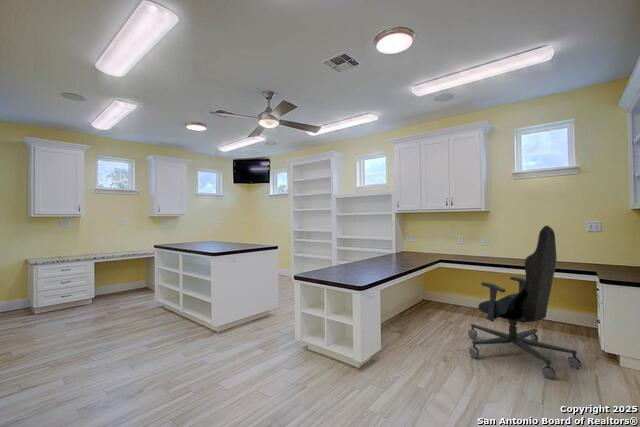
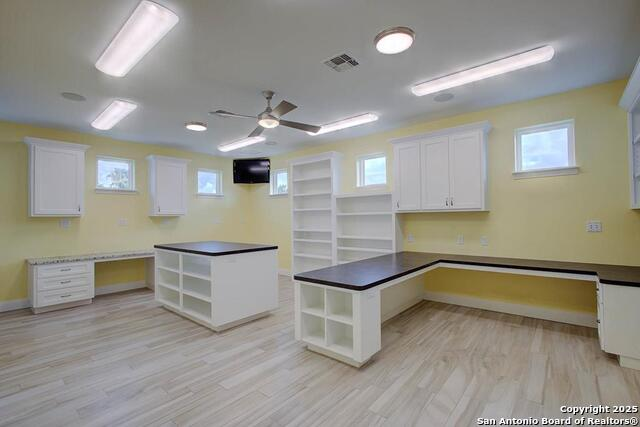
- office chair [467,224,583,380]
